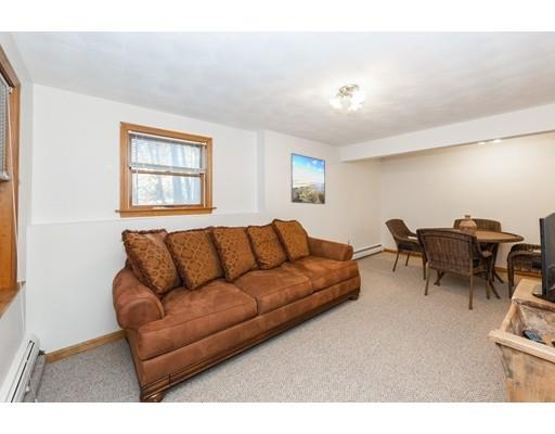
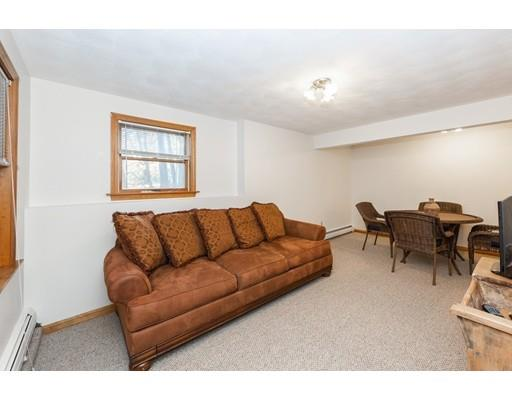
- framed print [291,152,326,205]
